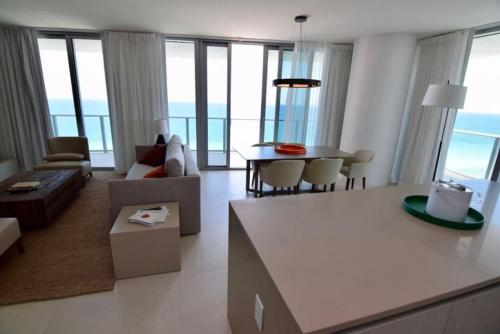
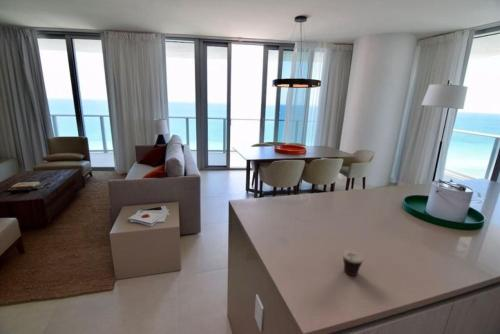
+ cup [342,249,365,277]
